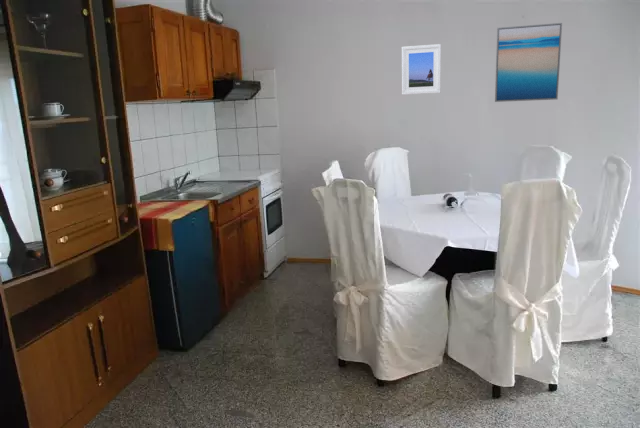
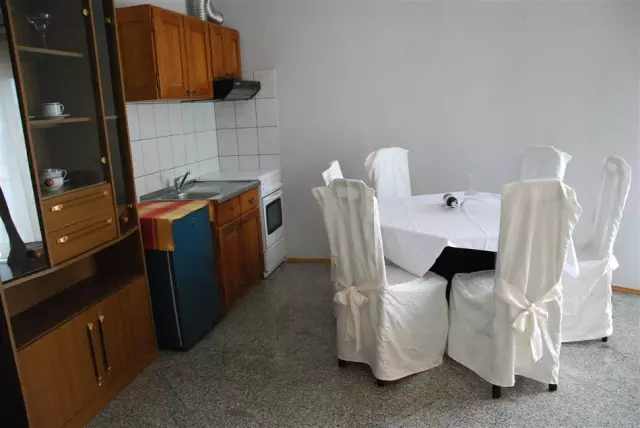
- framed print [401,43,442,96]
- wall art [494,22,563,103]
